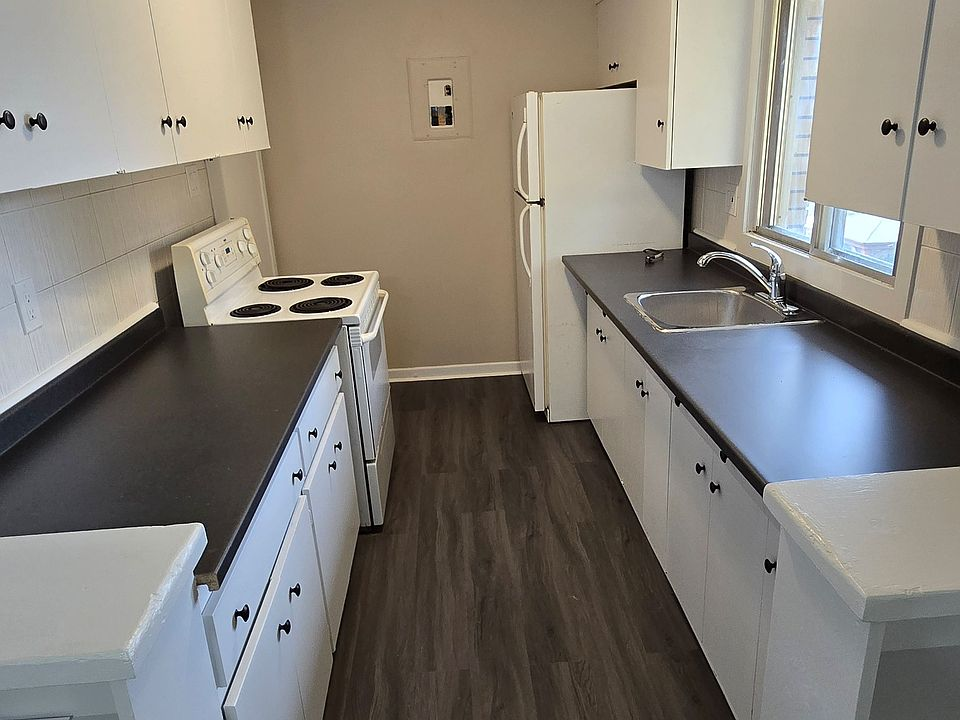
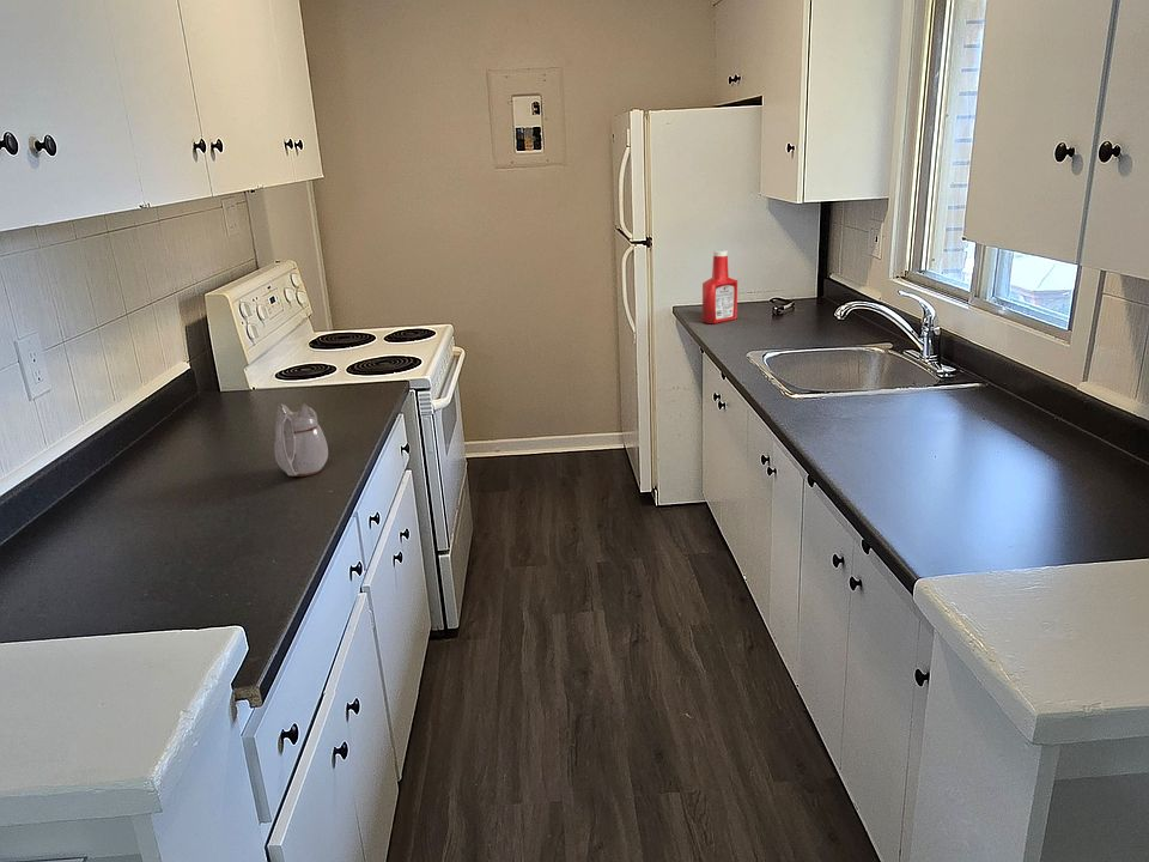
+ soap bottle [701,249,738,324]
+ teapot [273,402,329,478]
